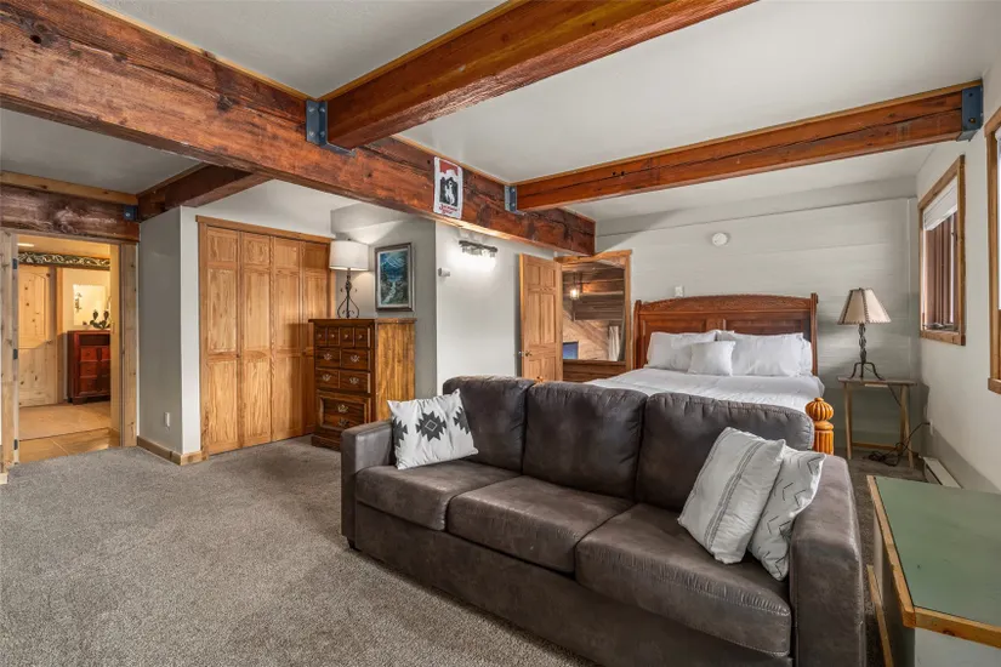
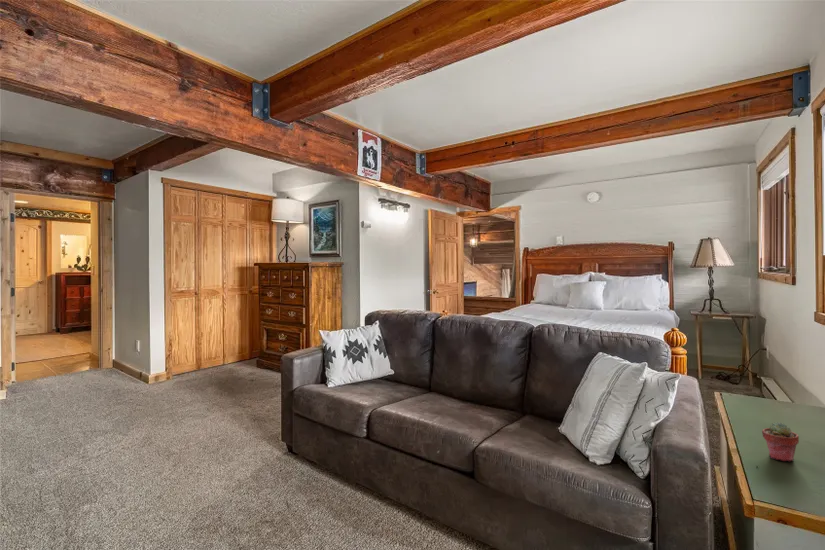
+ potted succulent [761,421,800,462]
